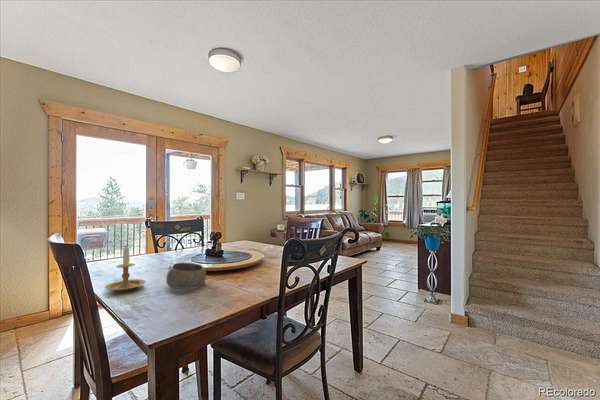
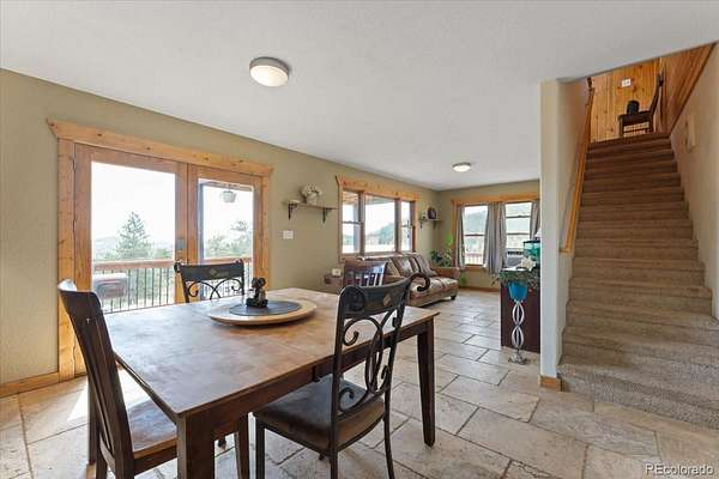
- candle holder [104,246,146,292]
- bowl [165,261,207,290]
